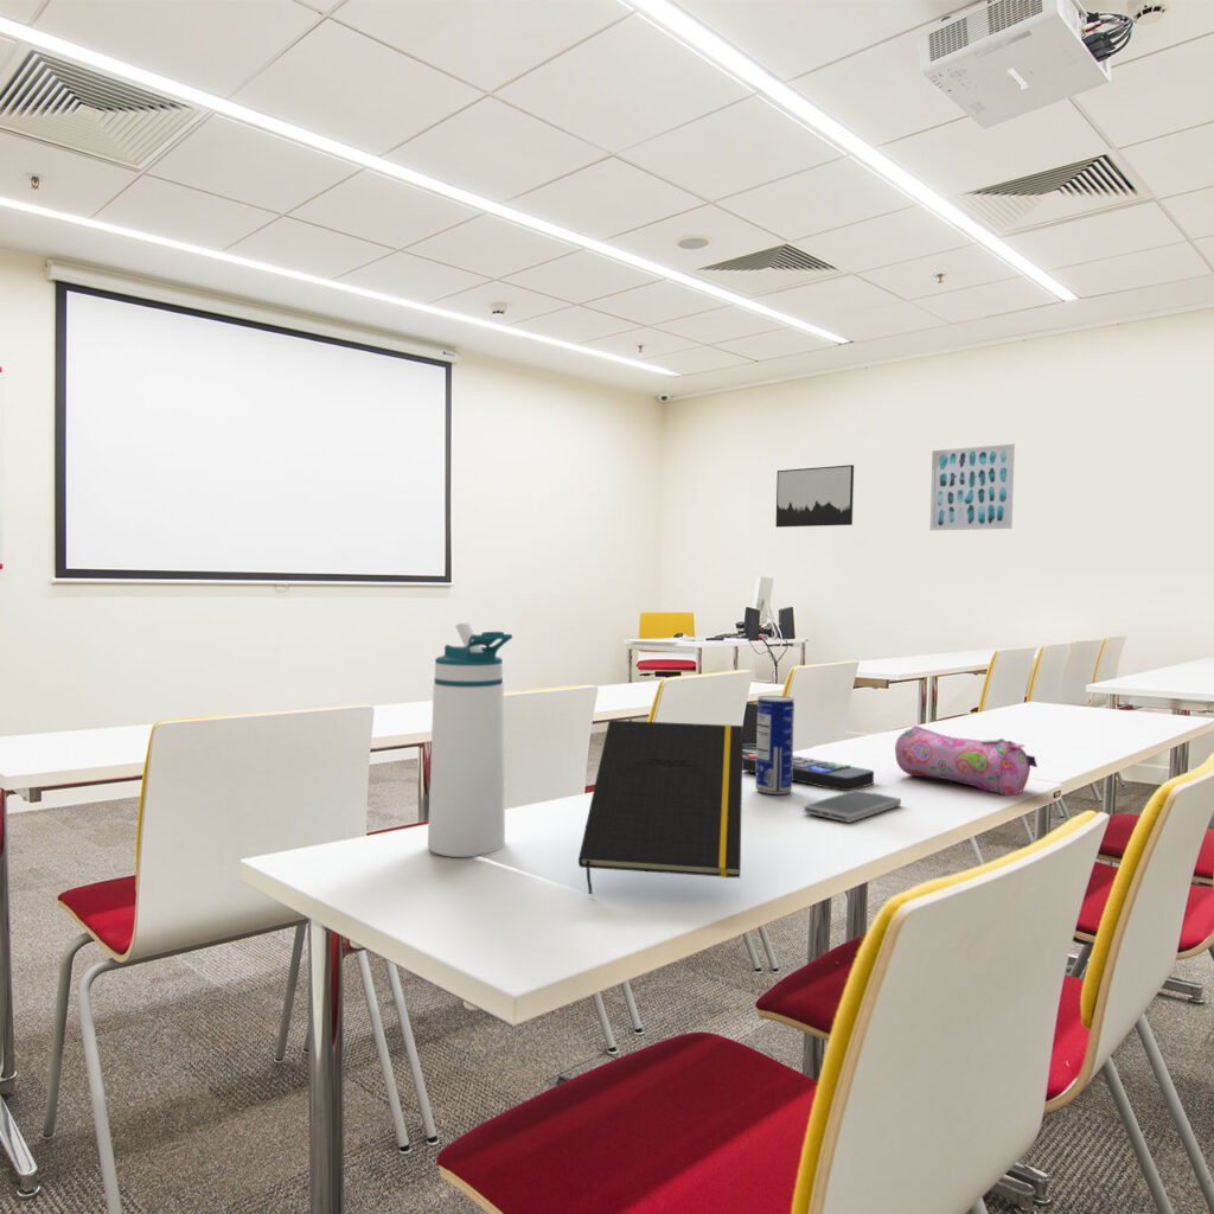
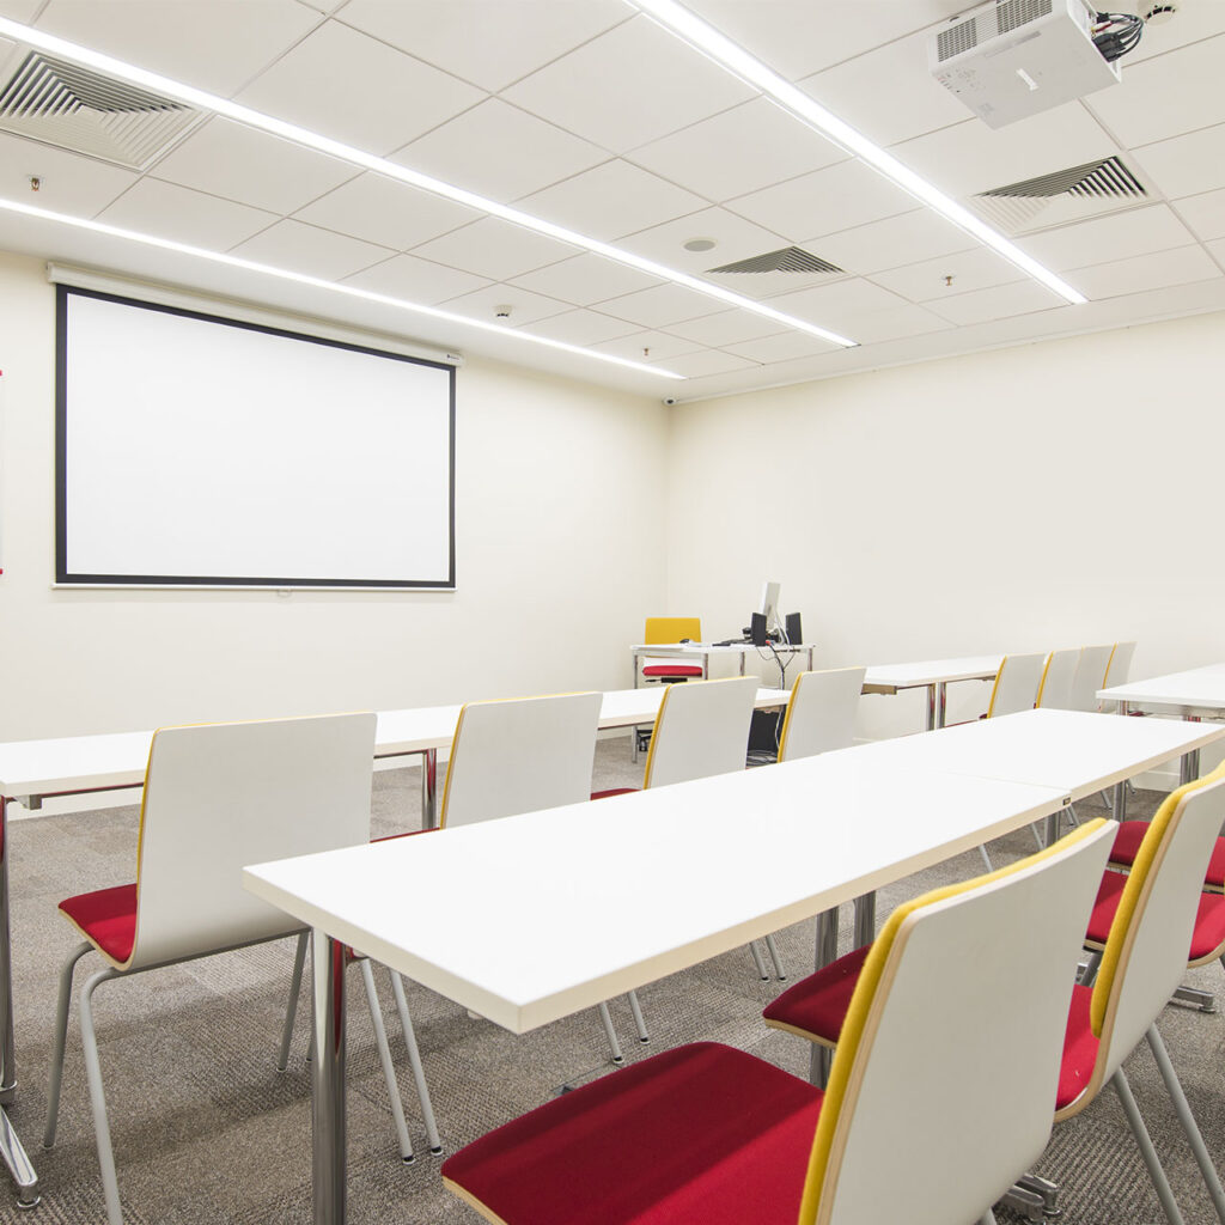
- smartphone [803,788,902,824]
- remote control [742,753,875,792]
- water bottle [427,622,513,858]
- pencil case [894,724,1039,797]
- wall art [928,443,1016,531]
- wall art [775,464,855,529]
- notepad [577,720,745,895]
- beverage can [754,695,796,796]
